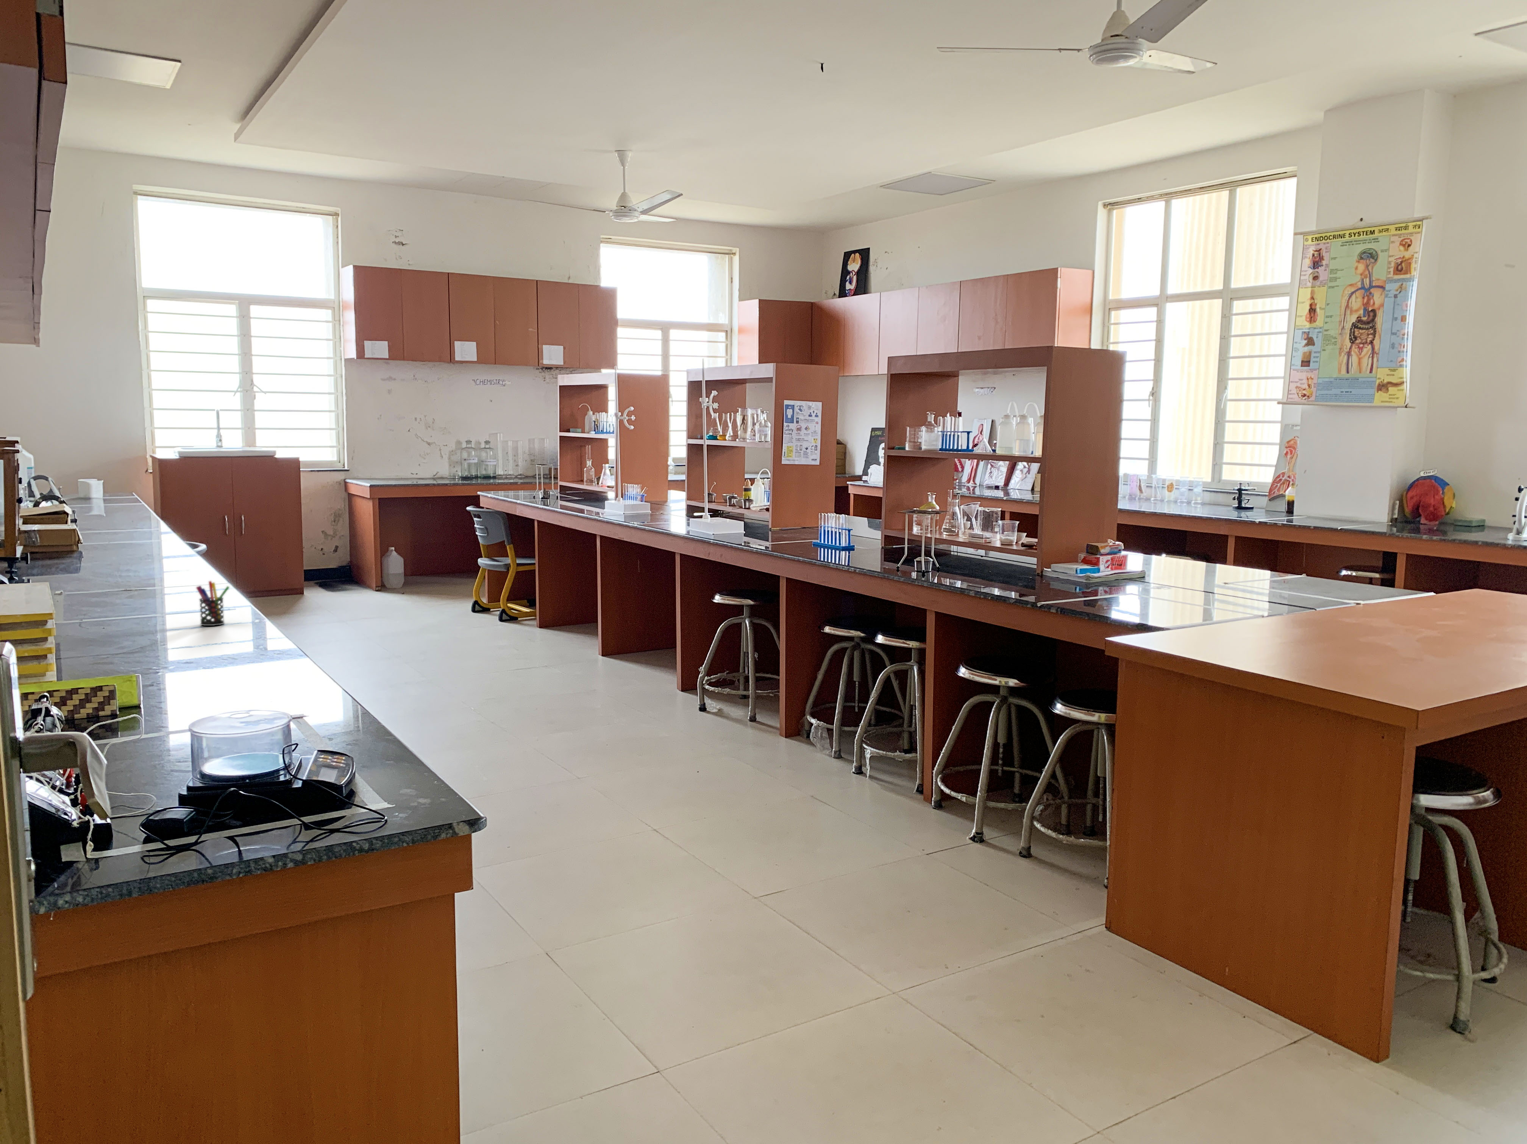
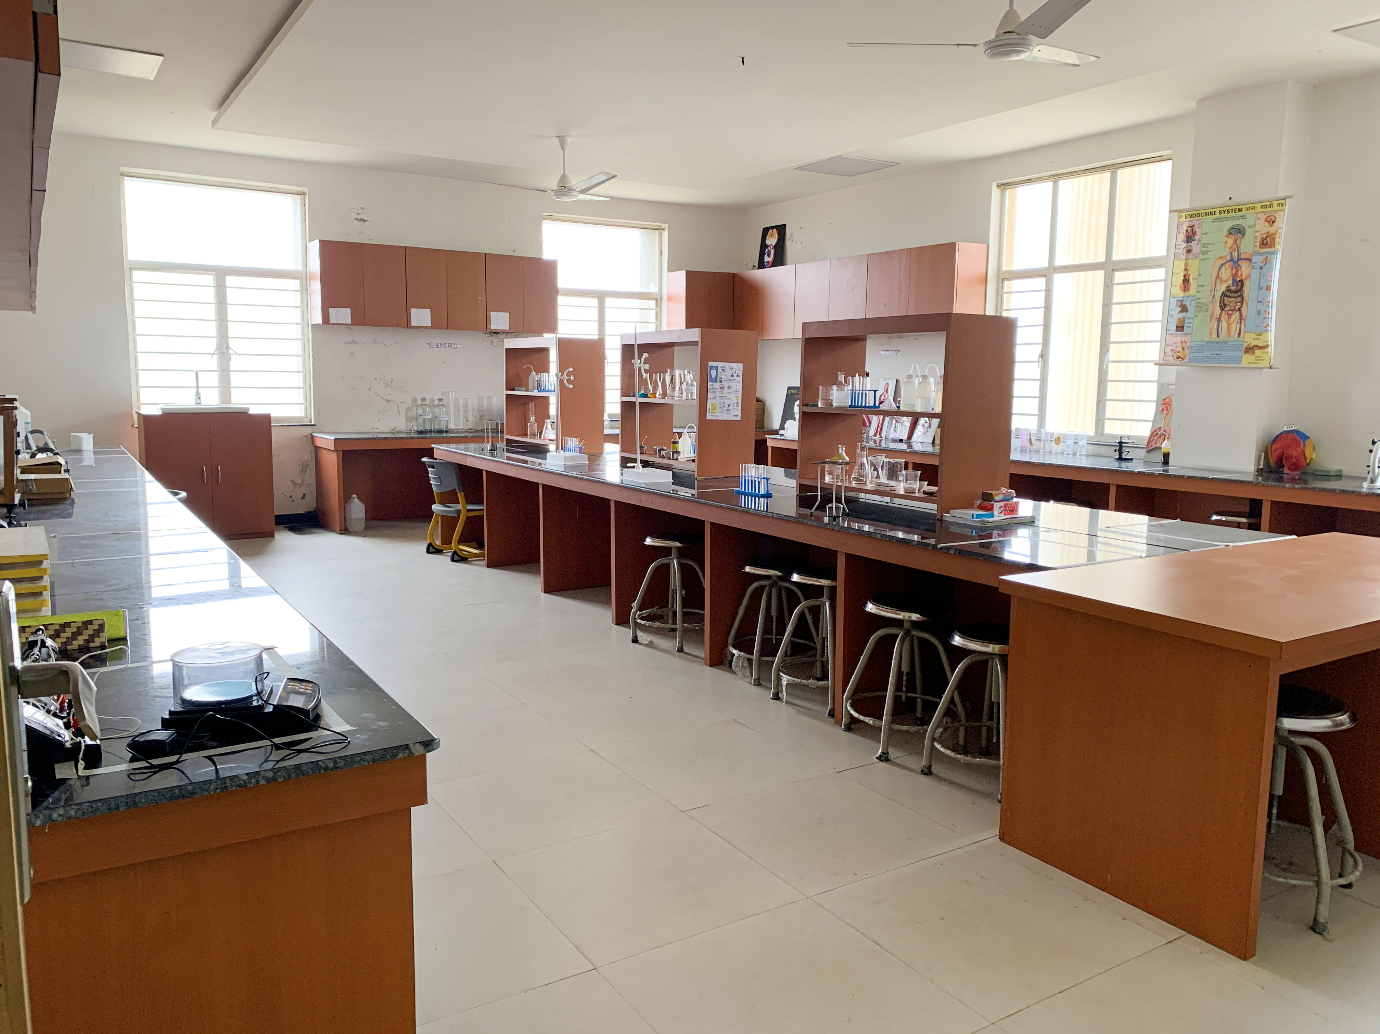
- pen holder [196,580,230,626]
